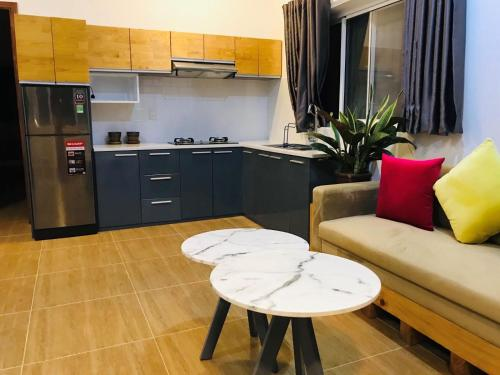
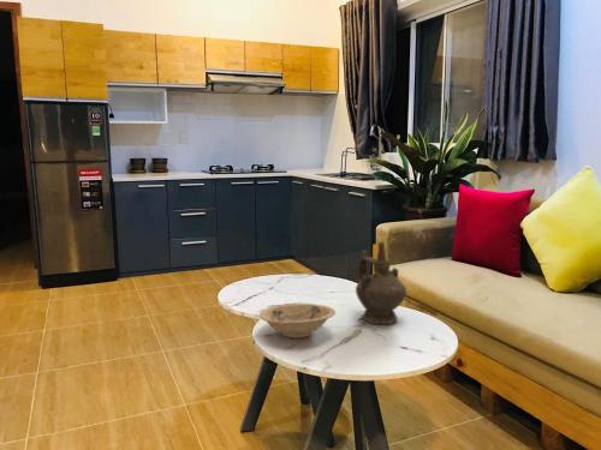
+ ceremonial vessel [355,241,407,325]
+ bowl [258,302,337,338]
